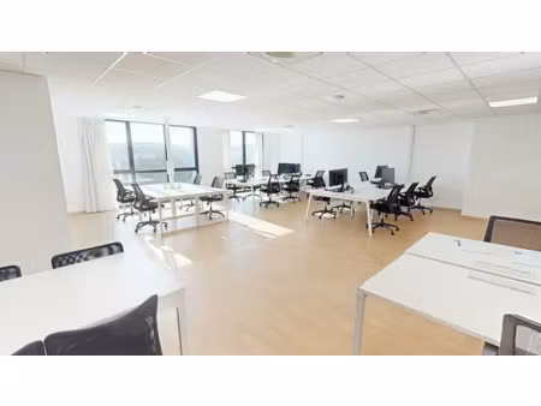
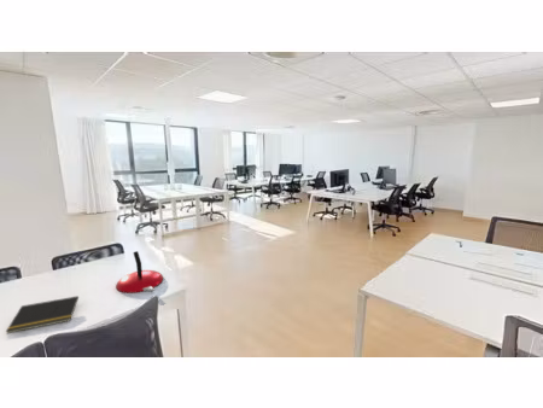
+ notepad [5,295,80,336]
+ desk lamp [115,250,164,295]
